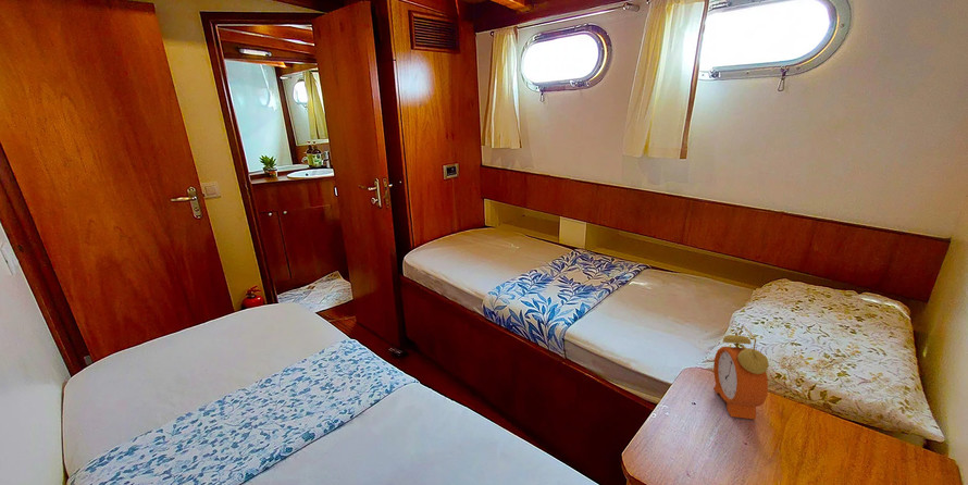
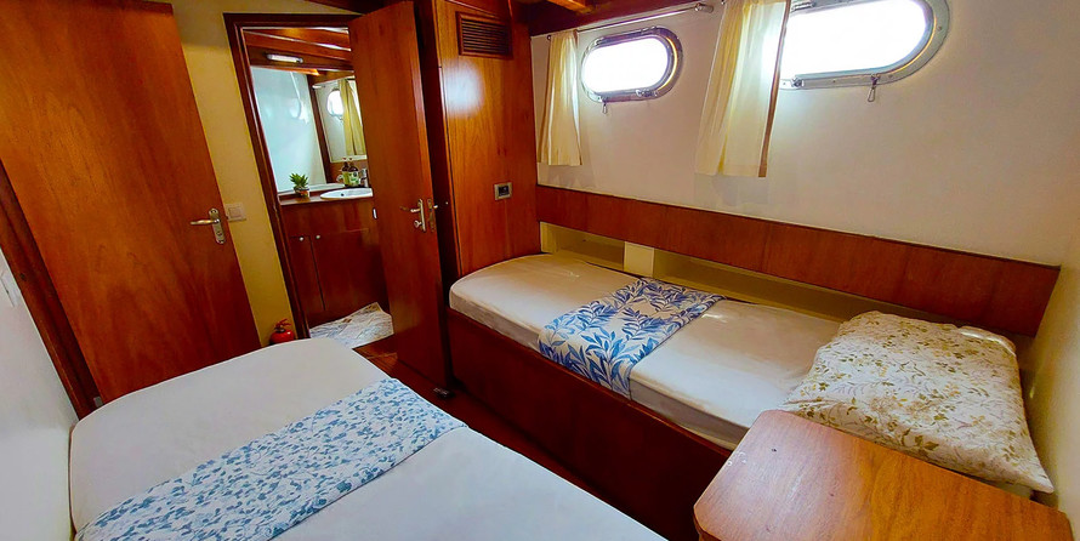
- alarm clock [712,325,770,420]
